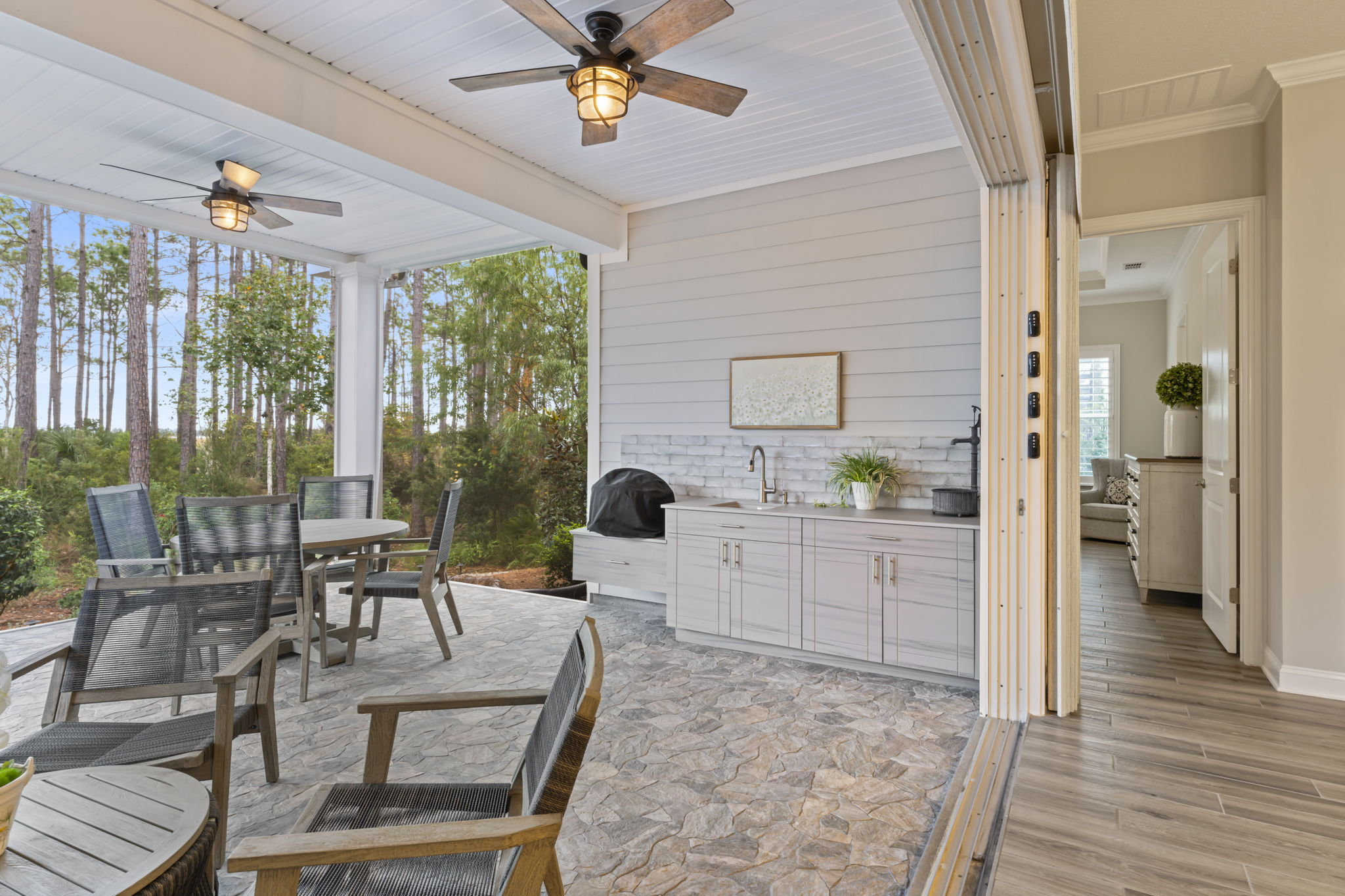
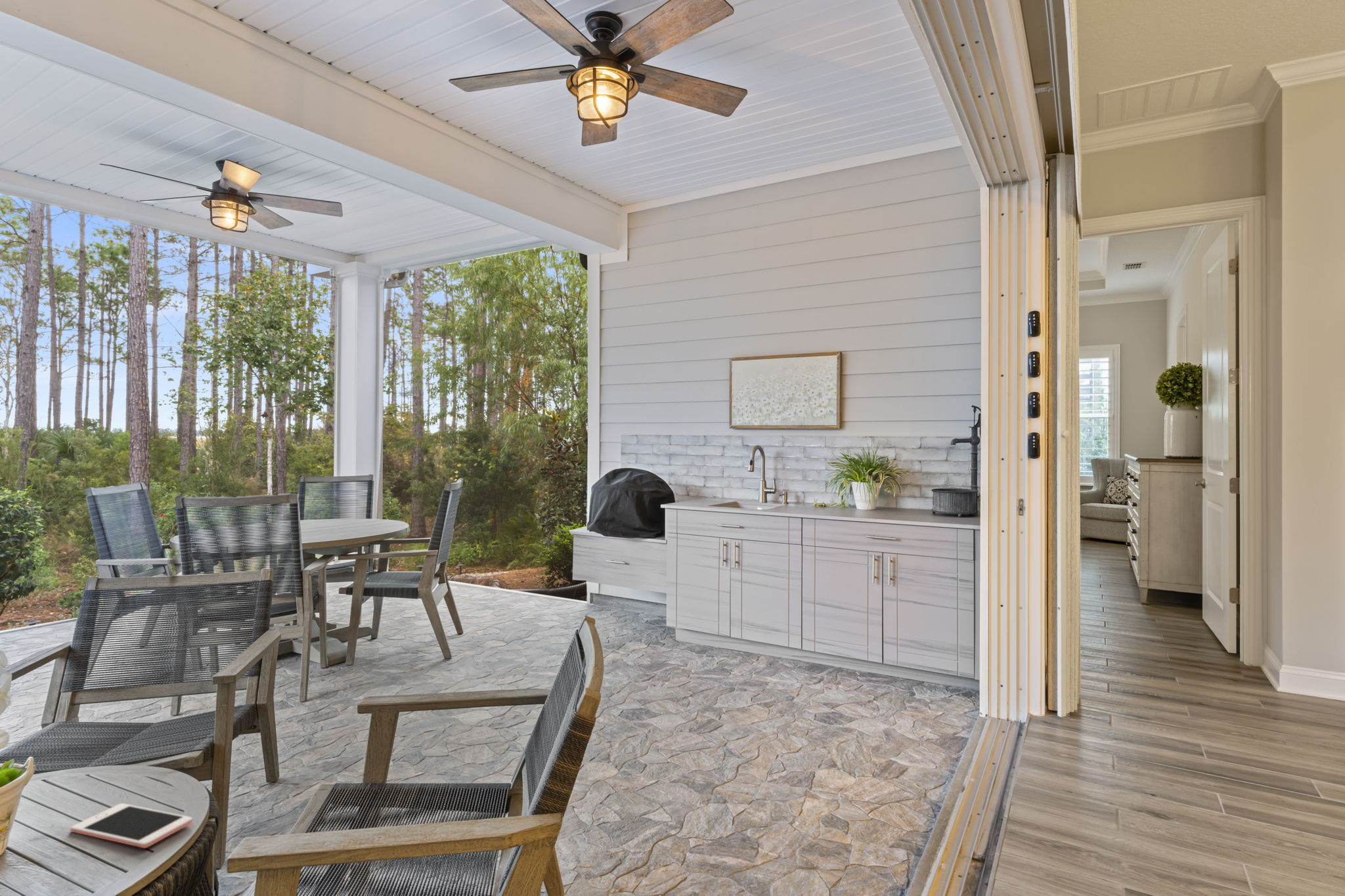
+ cell phone [70,803,193,849]
